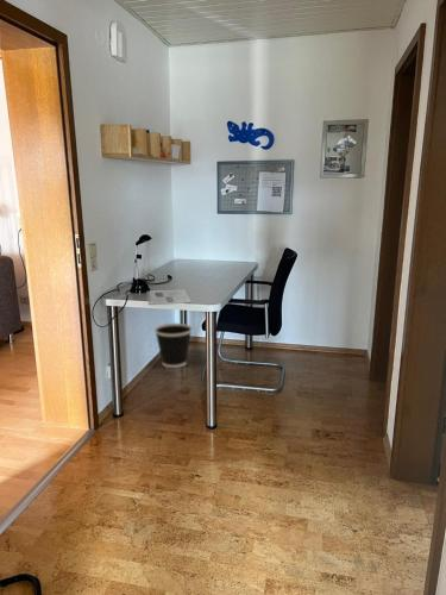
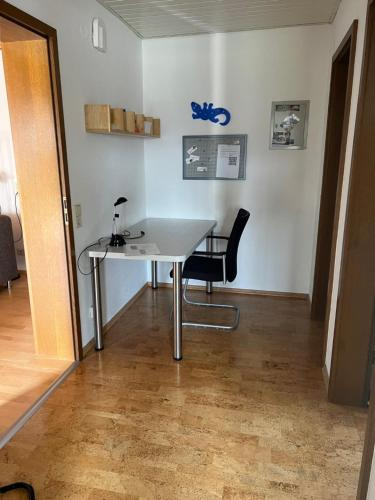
- wastebasket [153,322,194,369]
